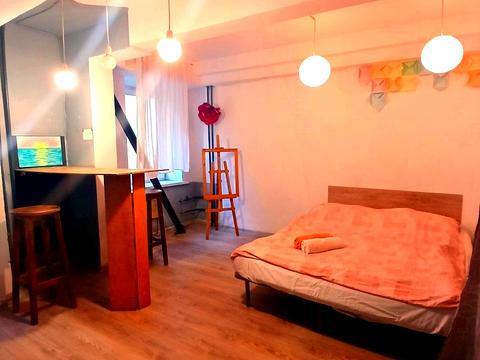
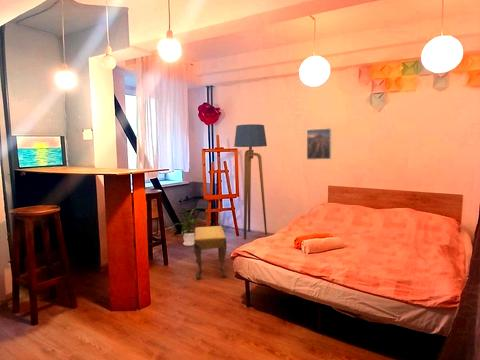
+ floor lamp [233,123,268,240]
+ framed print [306,127,333,161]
+ footstool [193,225,228,280]
+ house plant [169,207,204,247]
